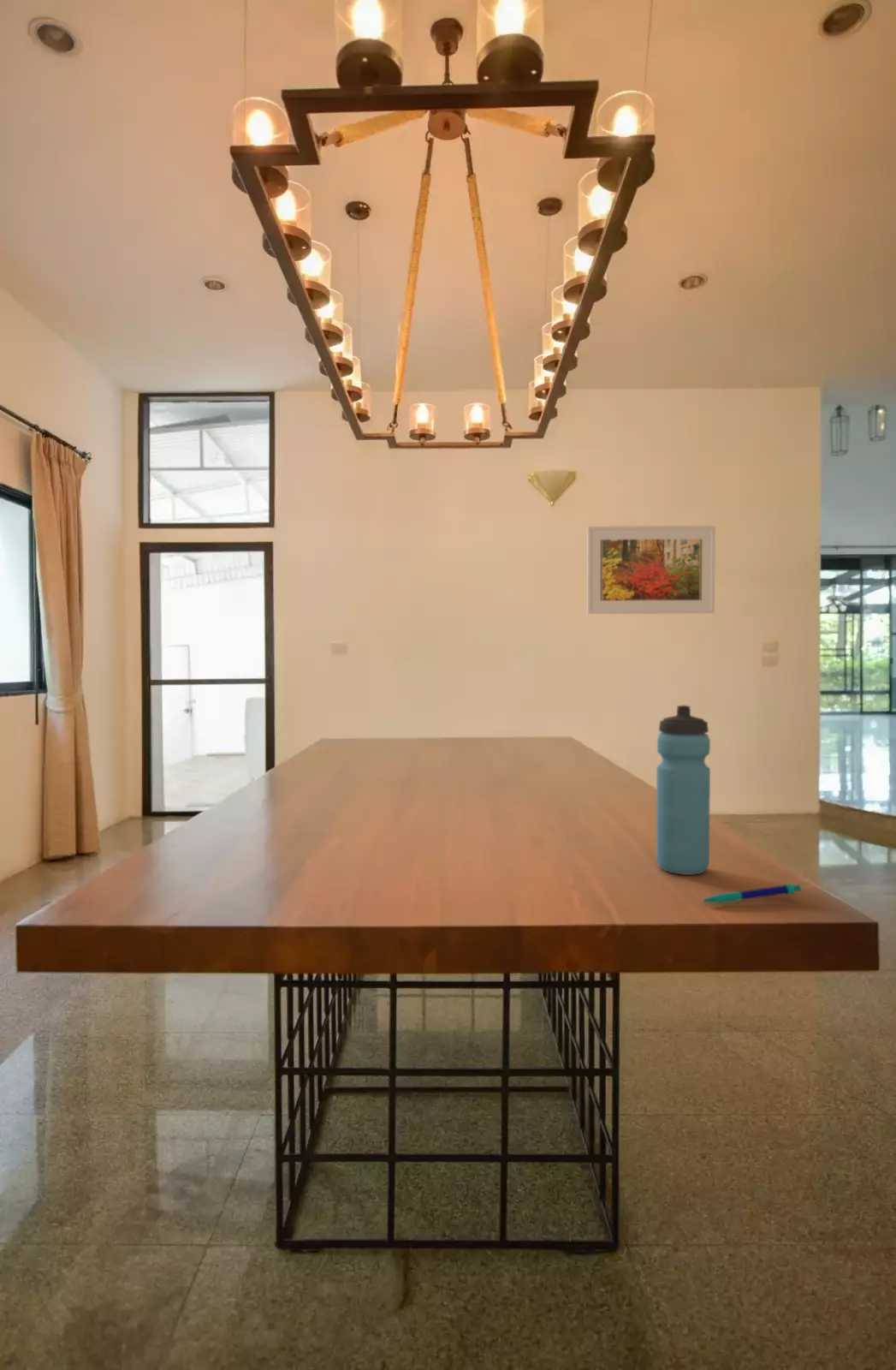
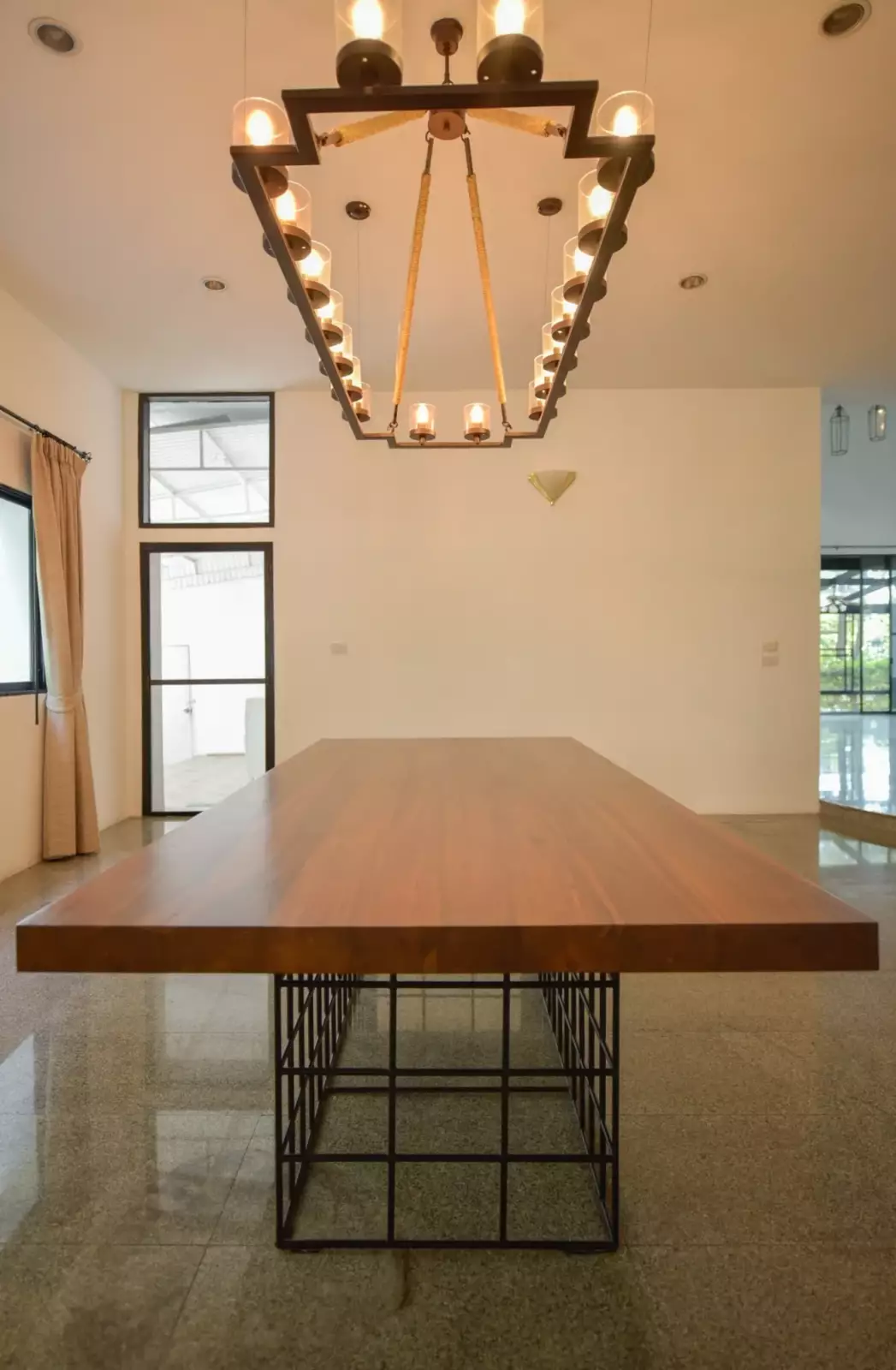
- water bottle [656,705,711,876]
- pen [699,883,802,904]
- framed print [586,525,716,615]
